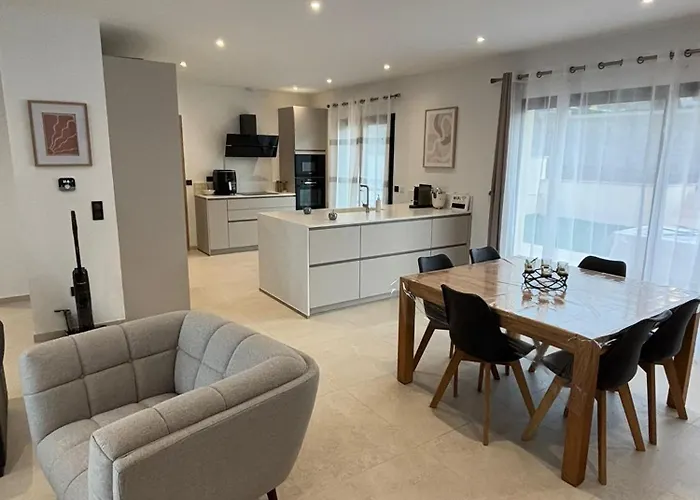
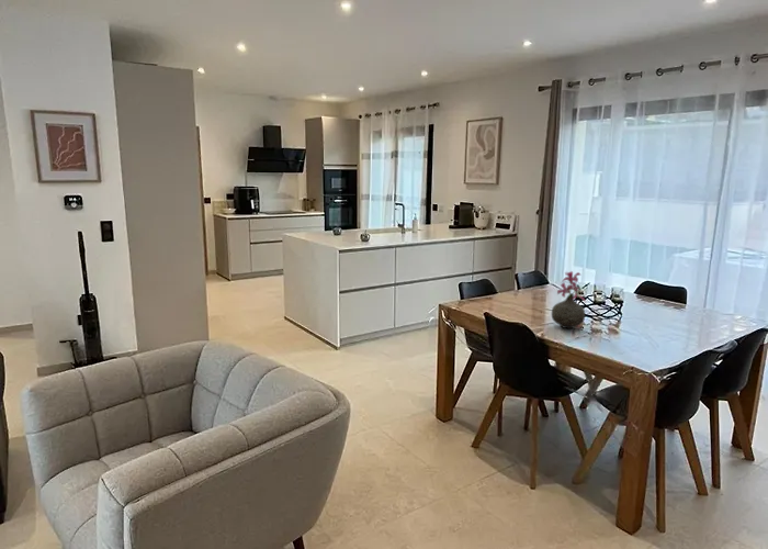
+ vase [551,270,587,329]
